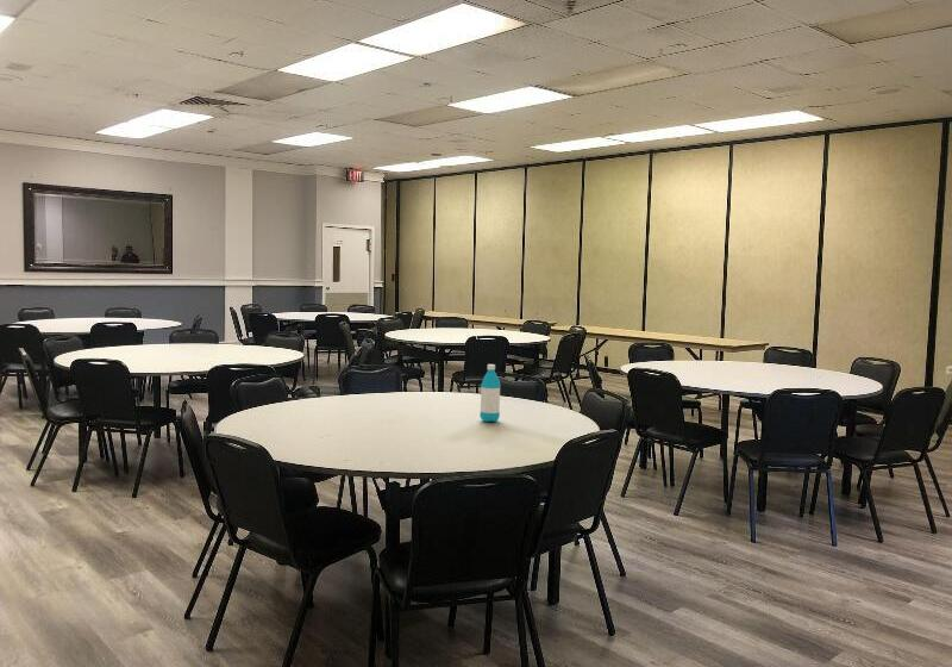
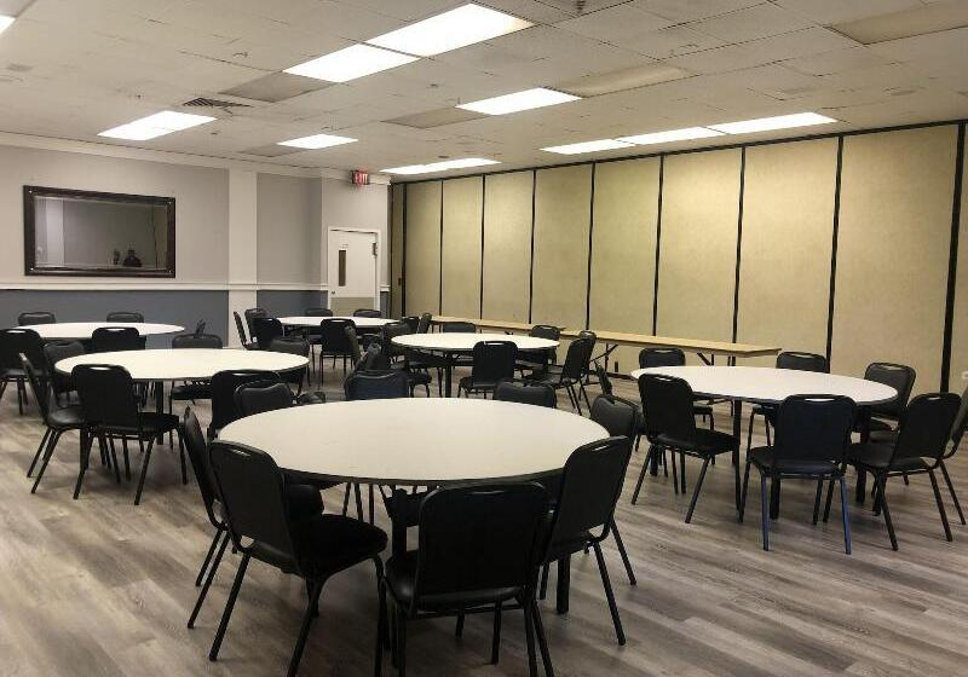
- water bottle [478,363,502,423]
